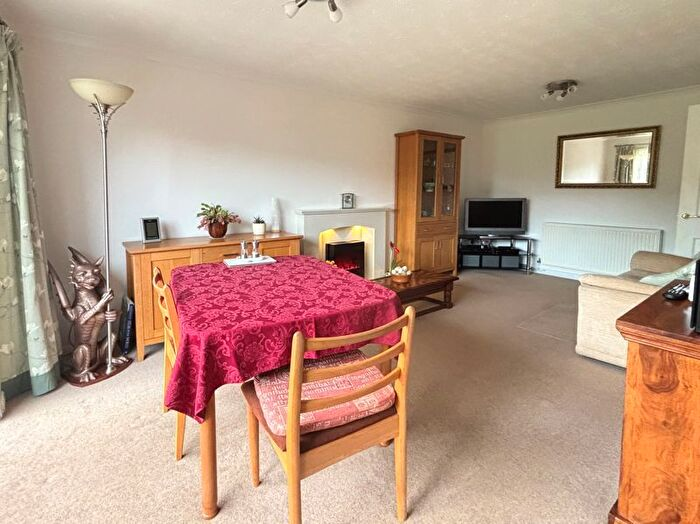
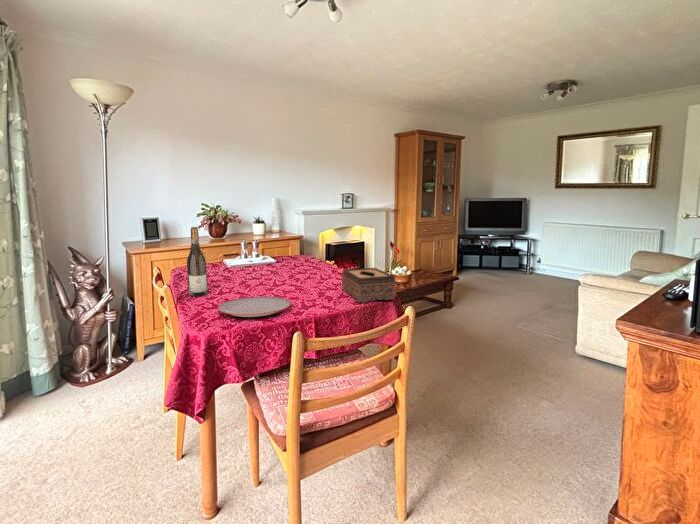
+ plate [217,296,292,318]
+ tissue box [341,267,397,303]
+ wine bottle [186,226,209,297]
